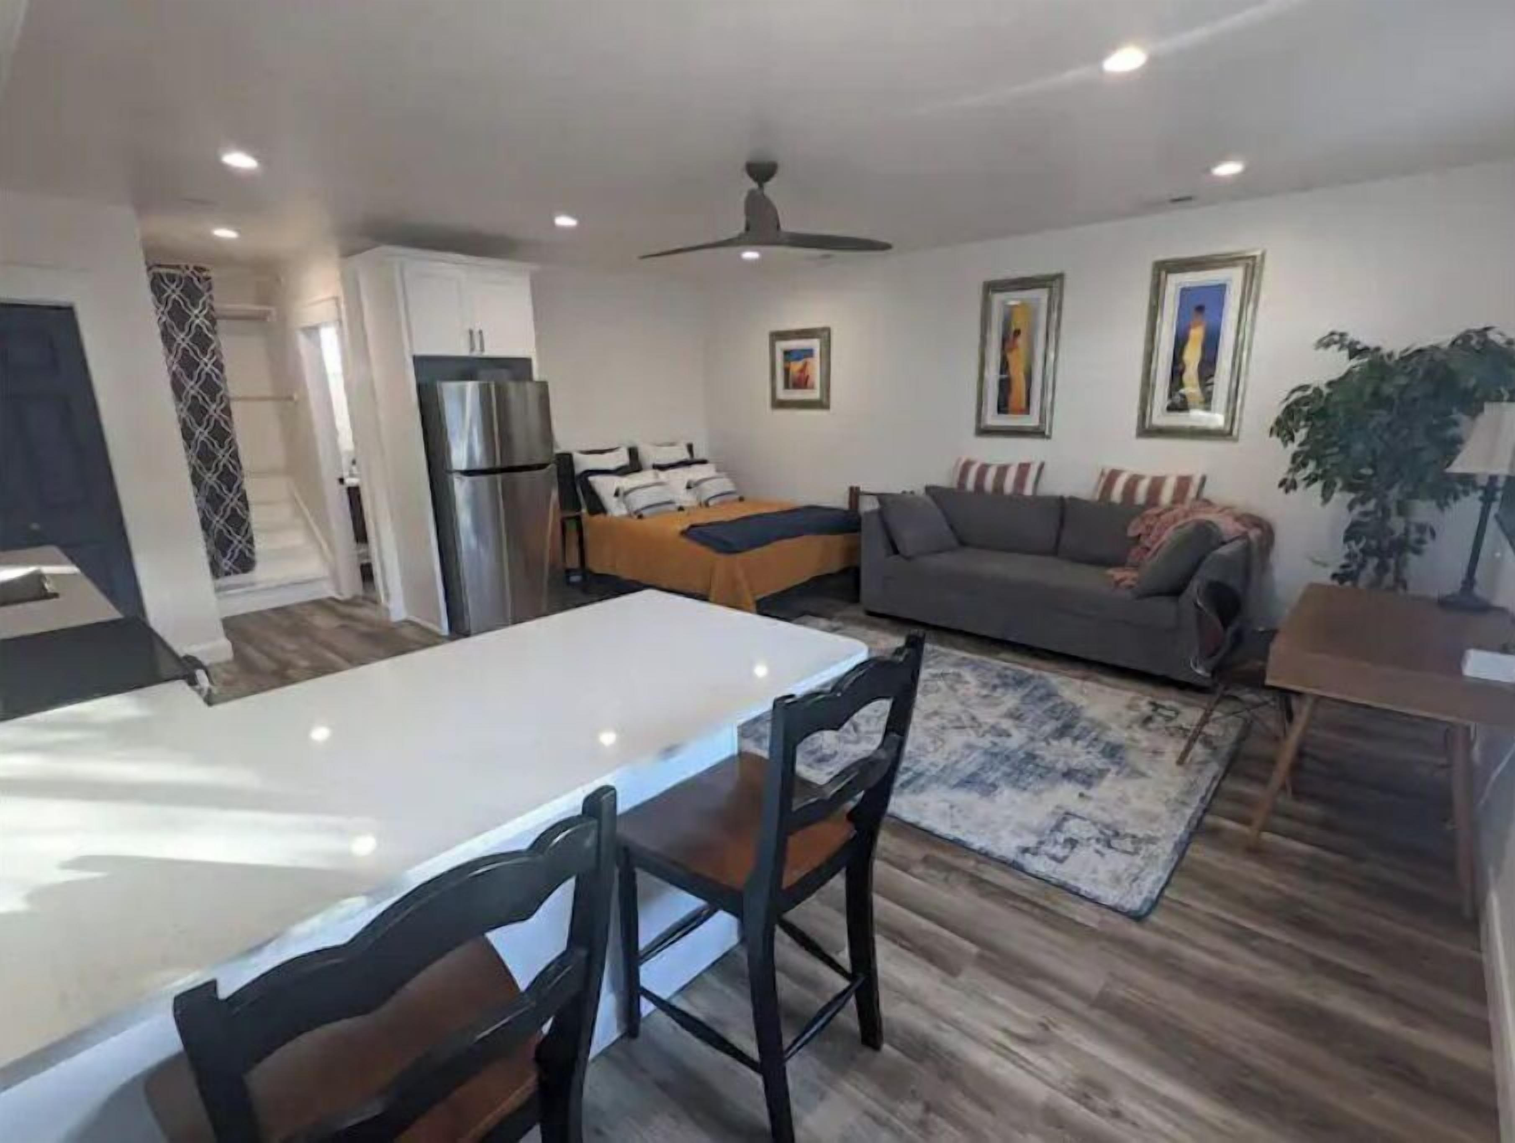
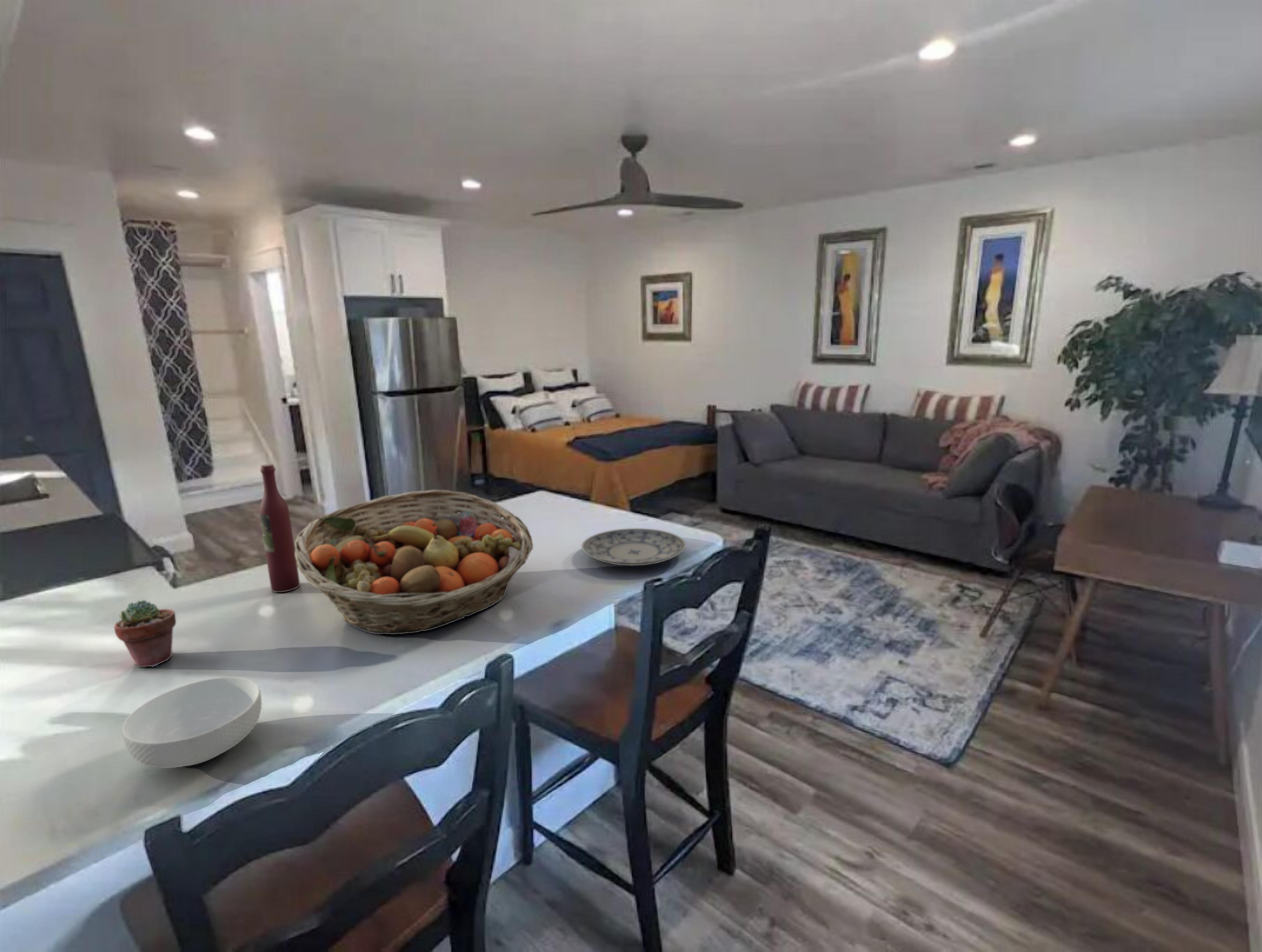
+ potted succulent [114,600,176,667]
+ cereal bowl [122,676,262,768]
+ plate [581,528,686,566]
+ wine bottle [259,463,301,593]
+ fruit basket [294,490,533,635]
